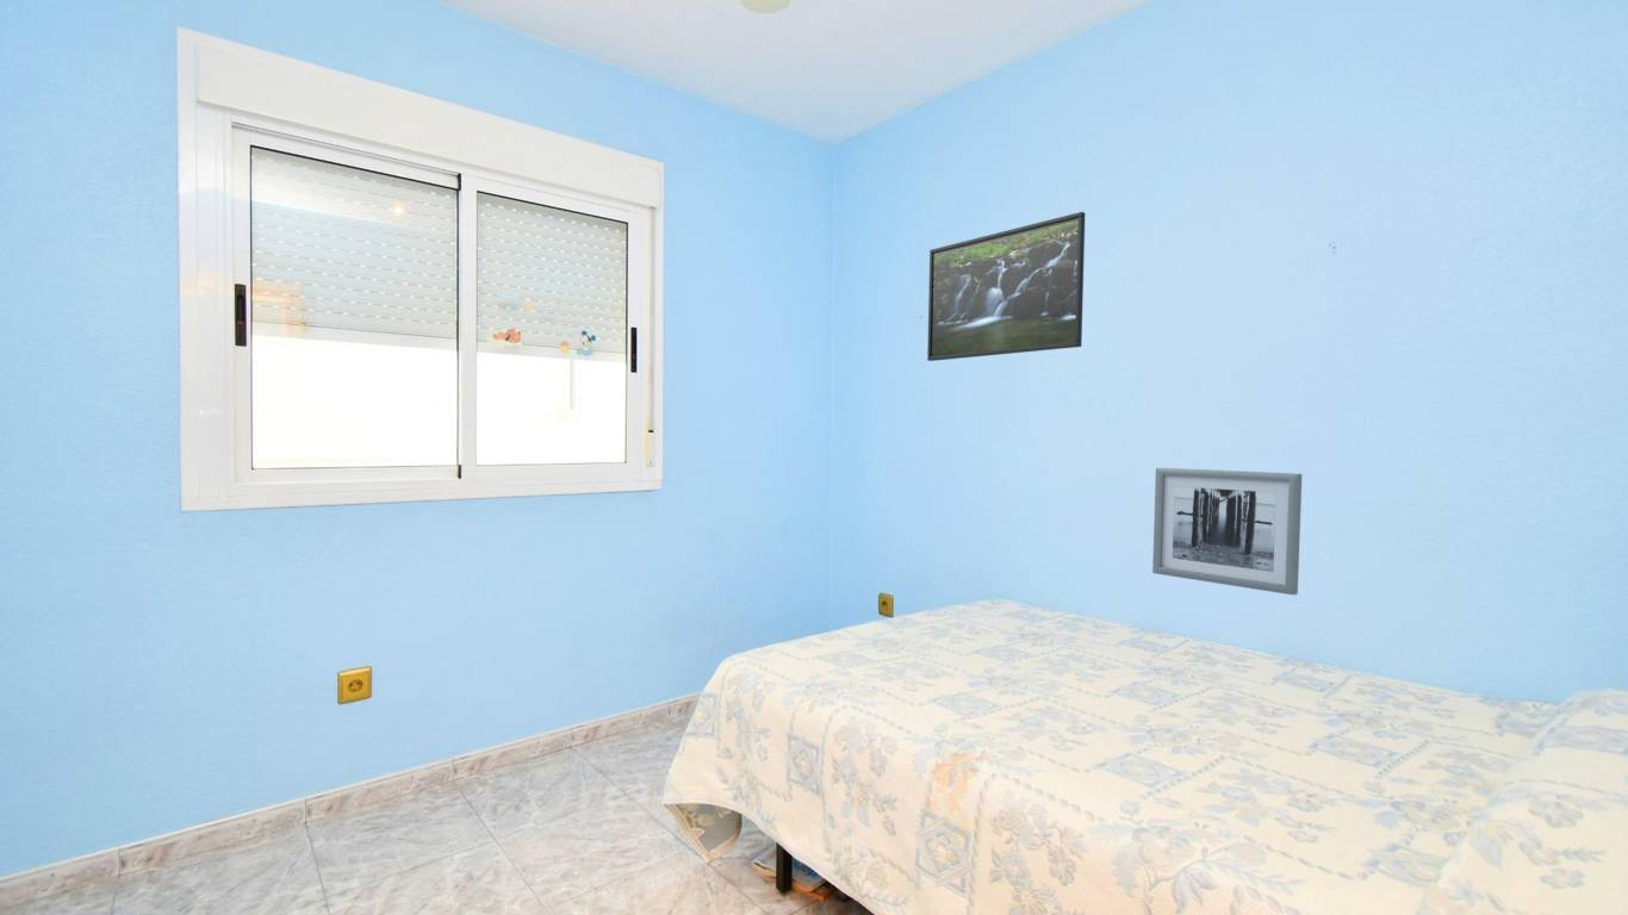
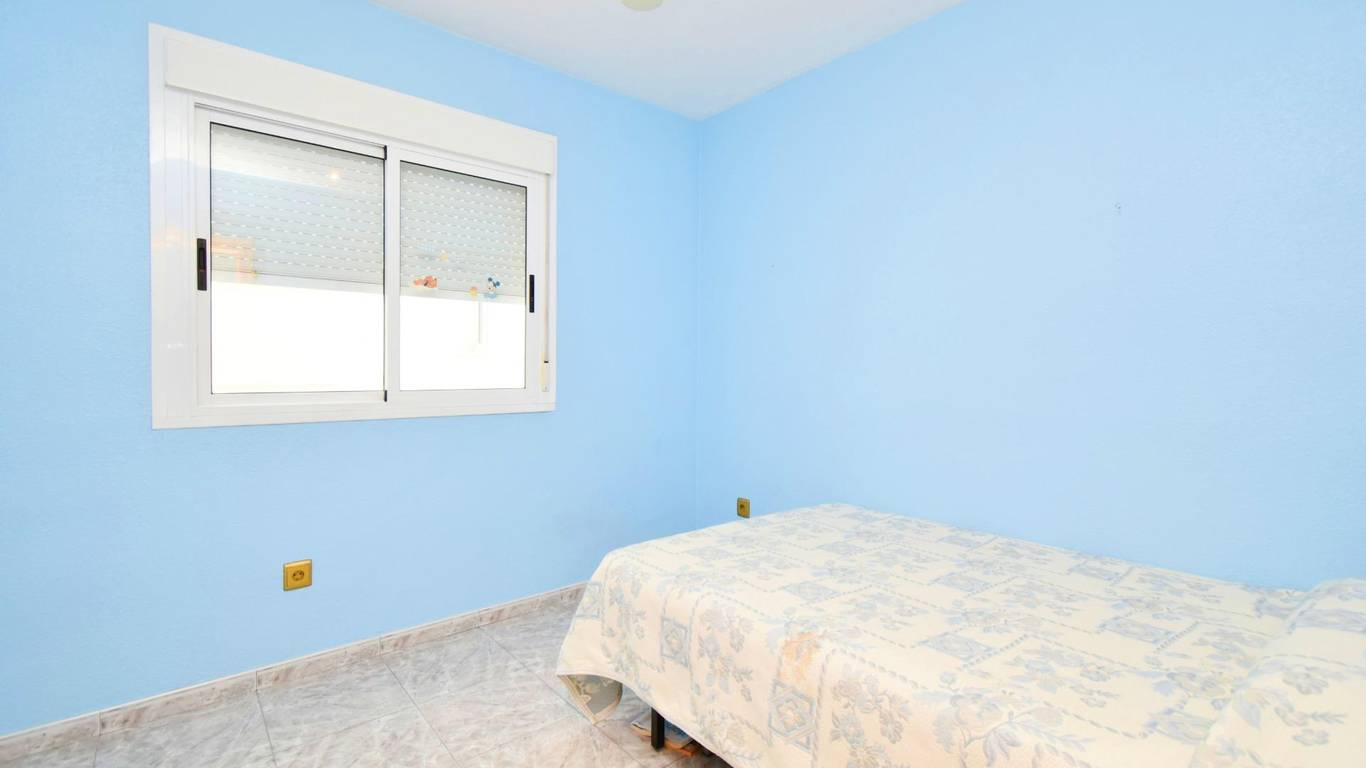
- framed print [926,211,1086,362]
- wall art [1151,467,1303,596]
